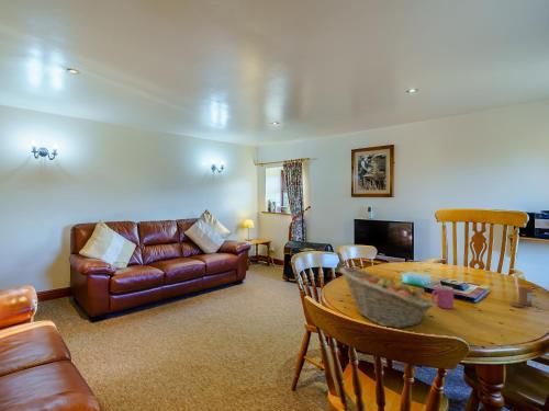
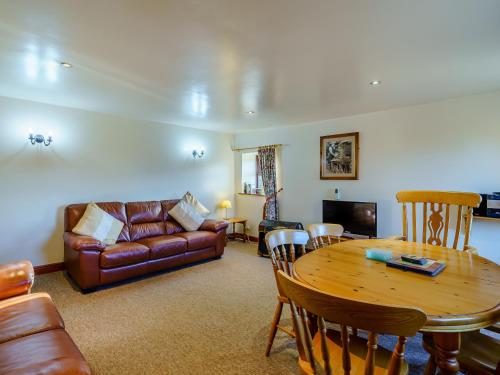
- mug [430,285,455,310]
- candle [508,286,534,308]
- fruit basket [338,266,435,329]
